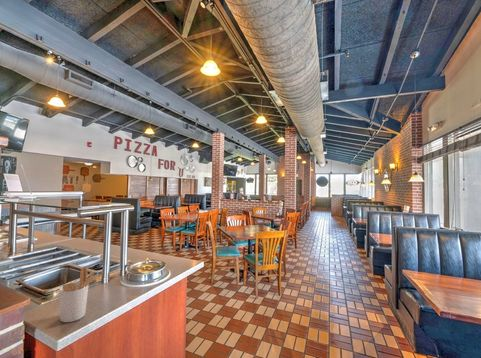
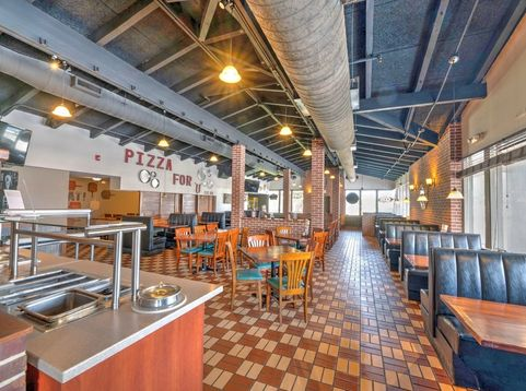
- utensil holder [58,266,103,323]
